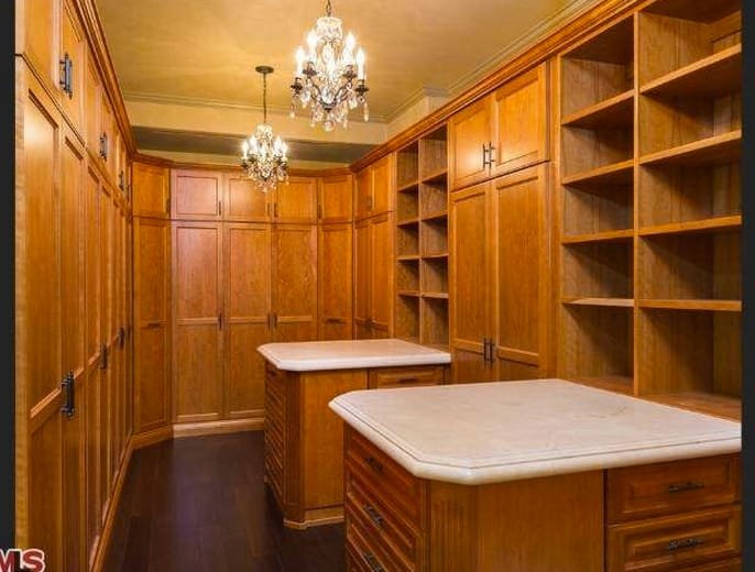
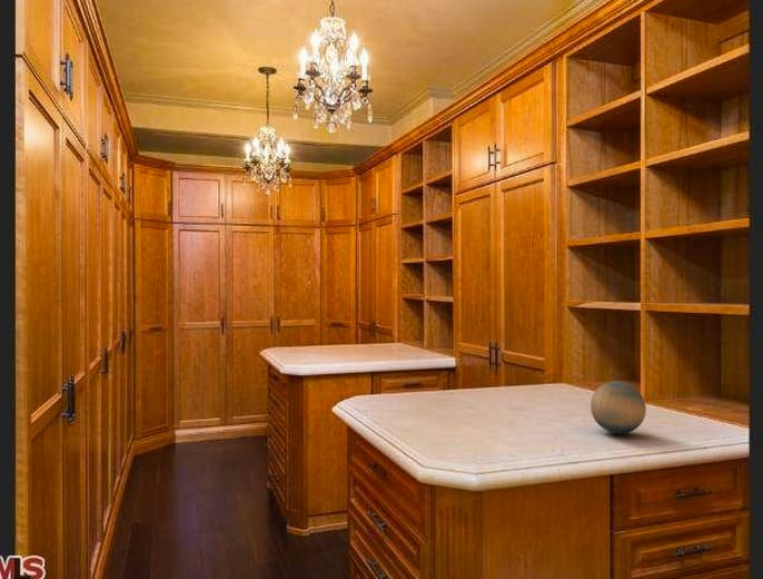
+ decorative ball [589,380,647,435]
